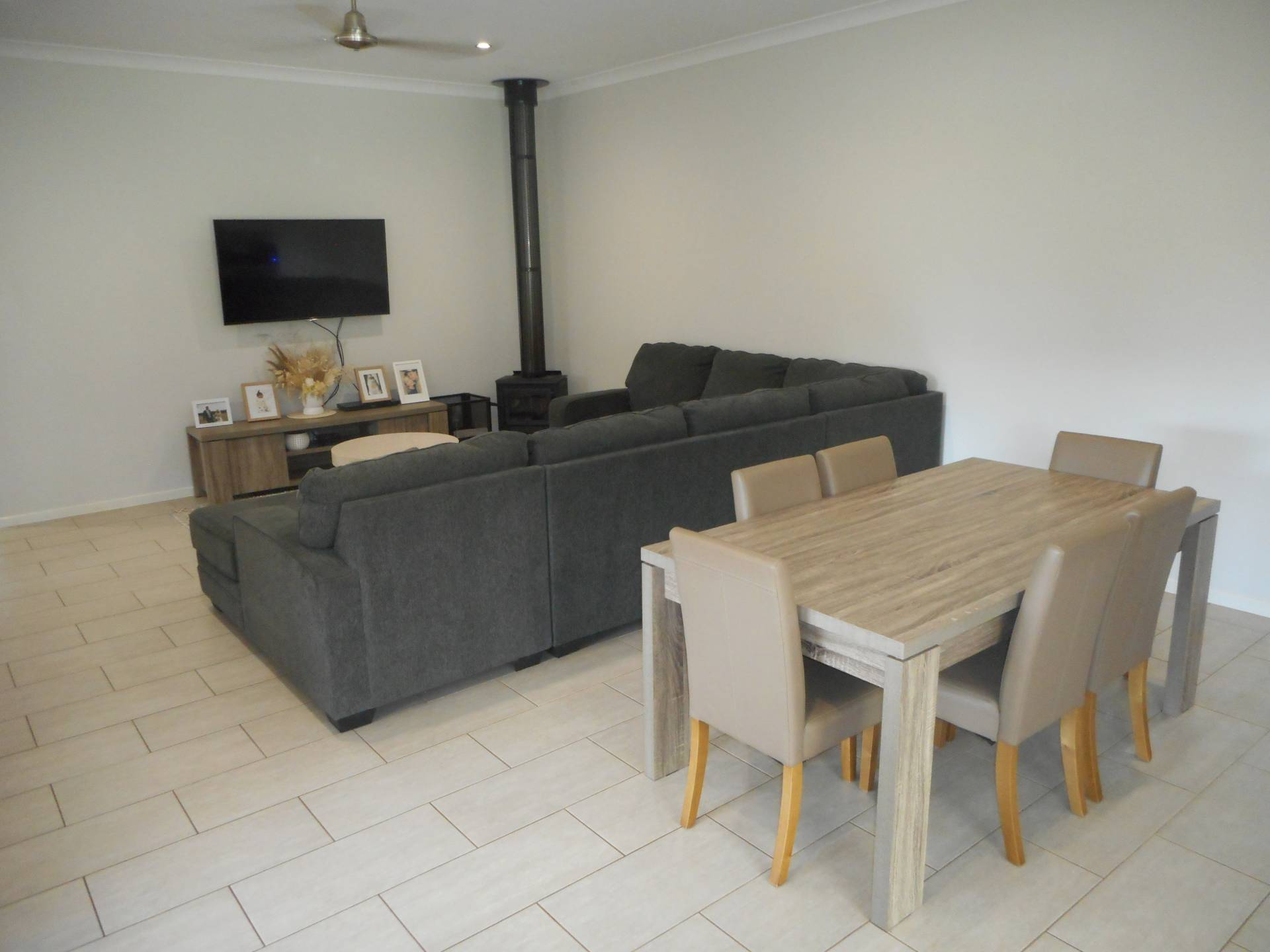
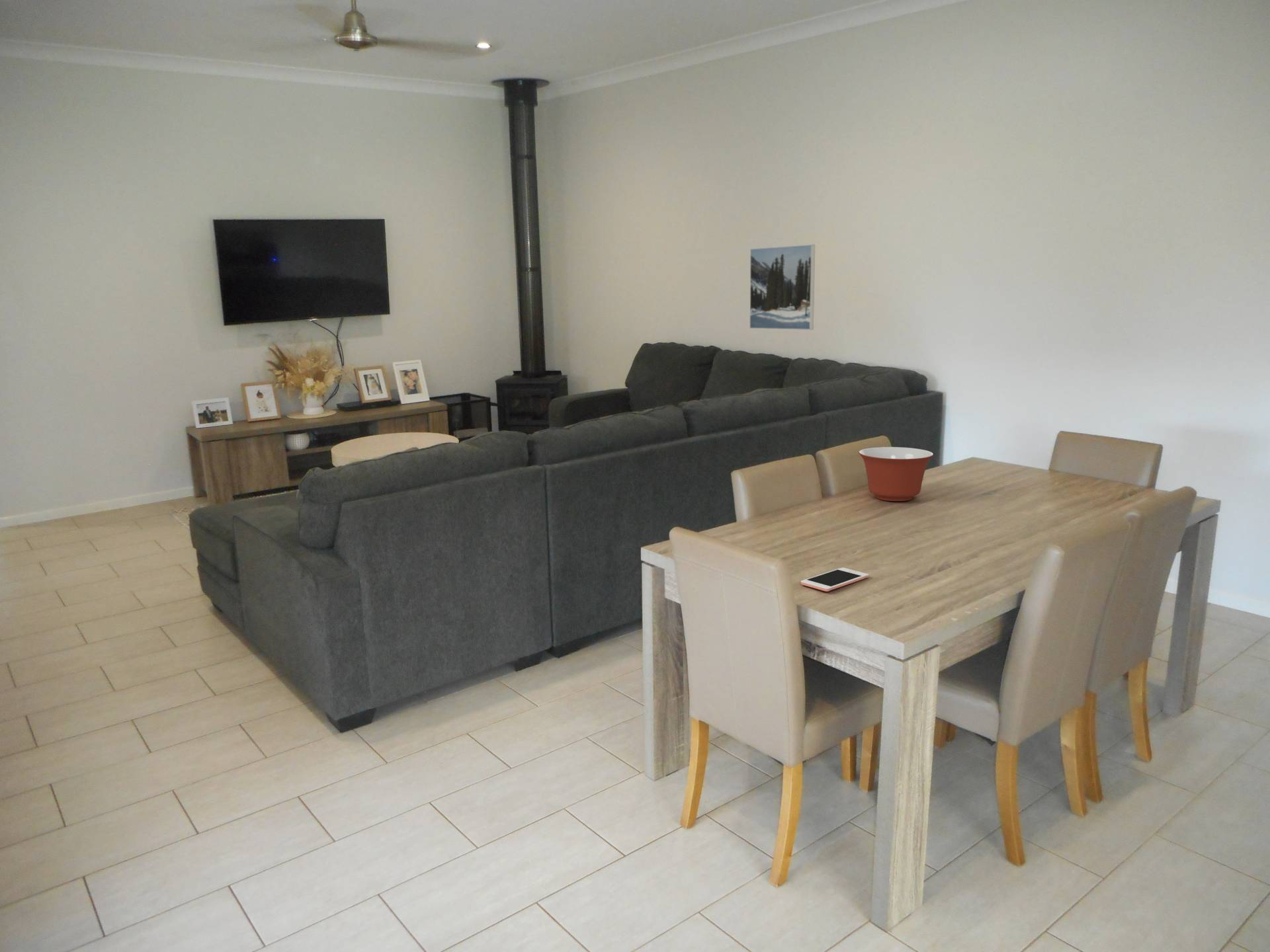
+ cell phone [800,567,870,592]
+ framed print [749,244,816,331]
+ mixing bowl [858,446,934,502]
